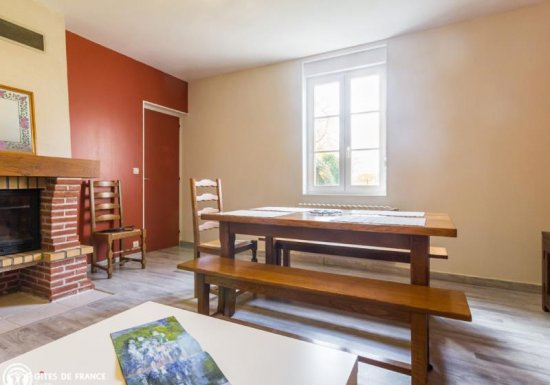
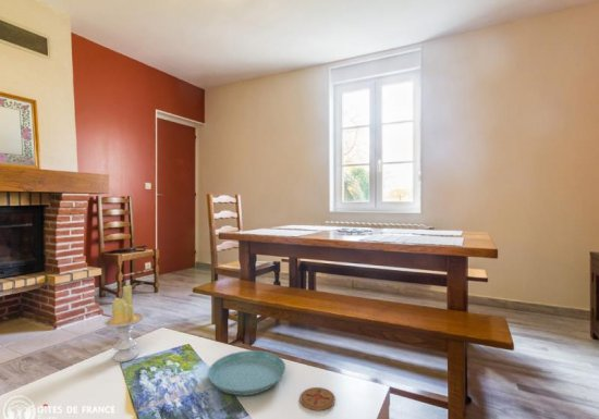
+ saucer [207,349,286,396]
+ coaster [300,386,337,411]
+ candle [102,284,146,363]
